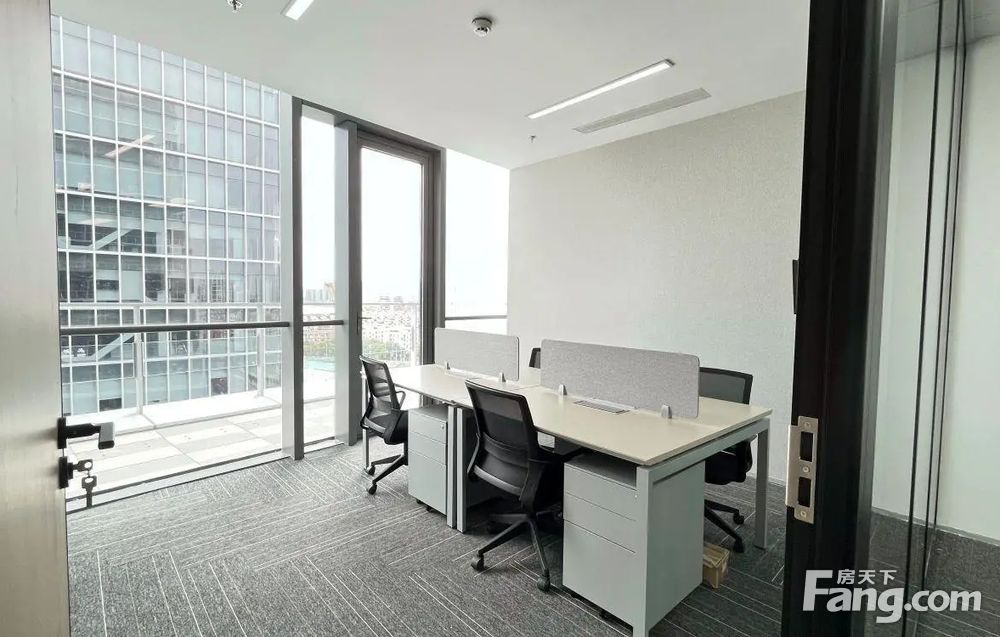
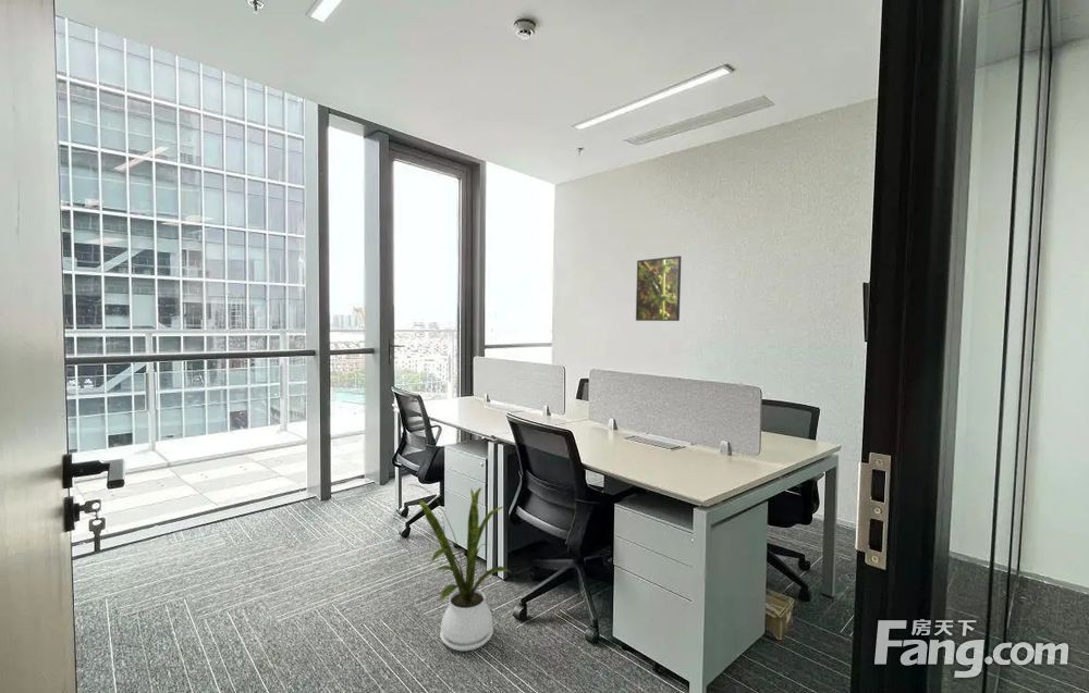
+ house plant [407,483,511,652]
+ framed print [635,255,682,322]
